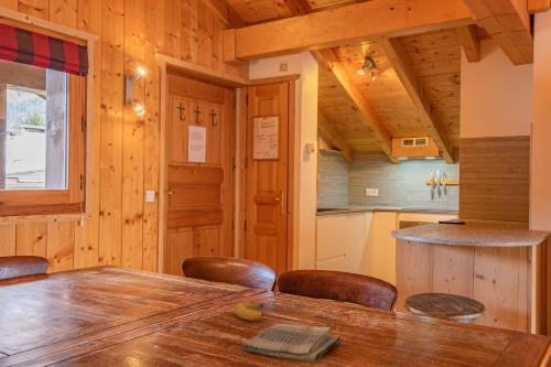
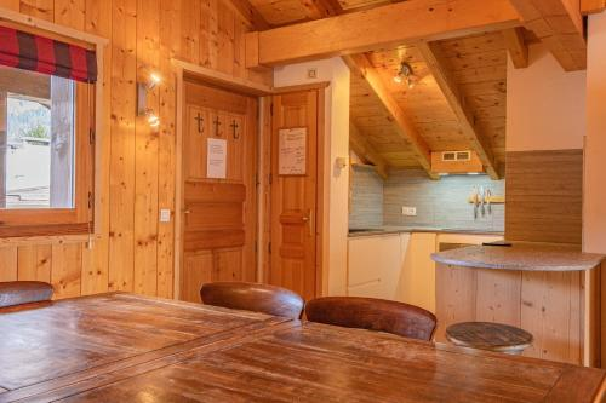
- fruit [234,301,264,322]
- dish towel [241,323,342,364]
